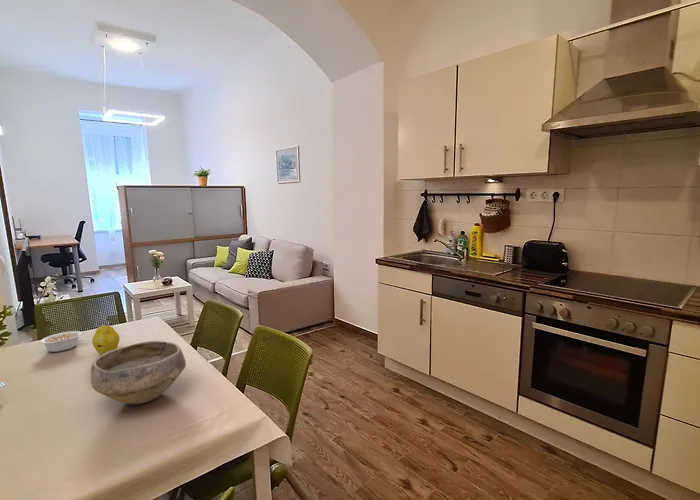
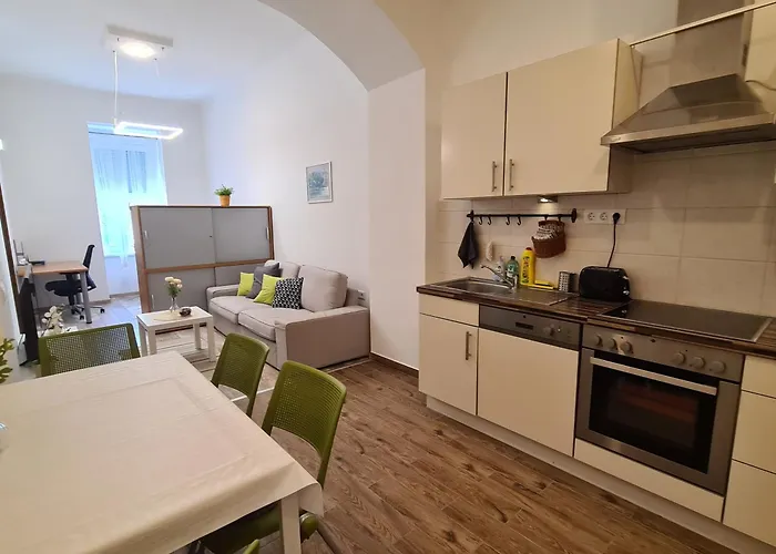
- bowl [90,340,187,406]
- legume [39,330,87,353]
- fruit [91,323,121,355]
